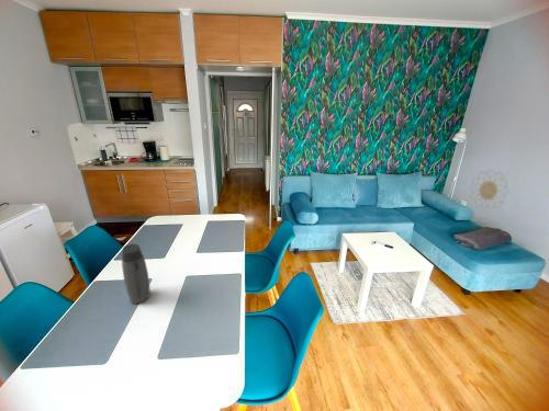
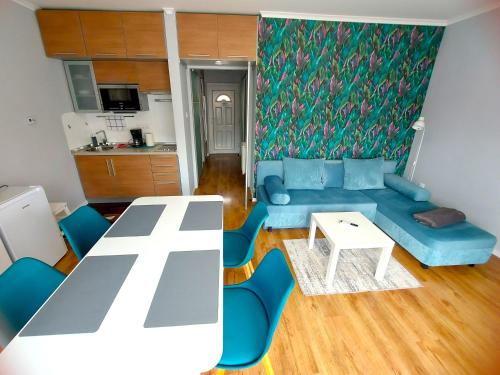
- decorative wall piece [469,169,509,210]
- water bottle [121,243,152,305]
